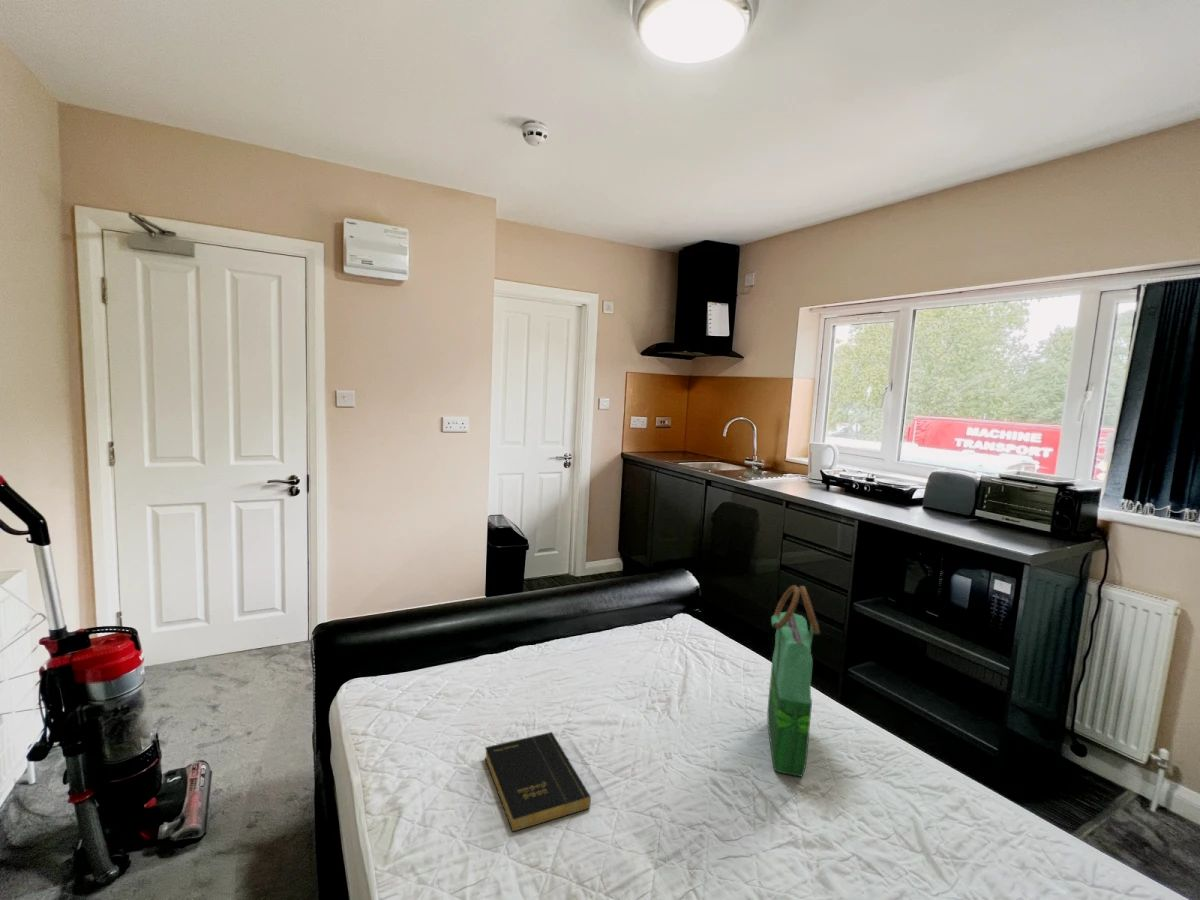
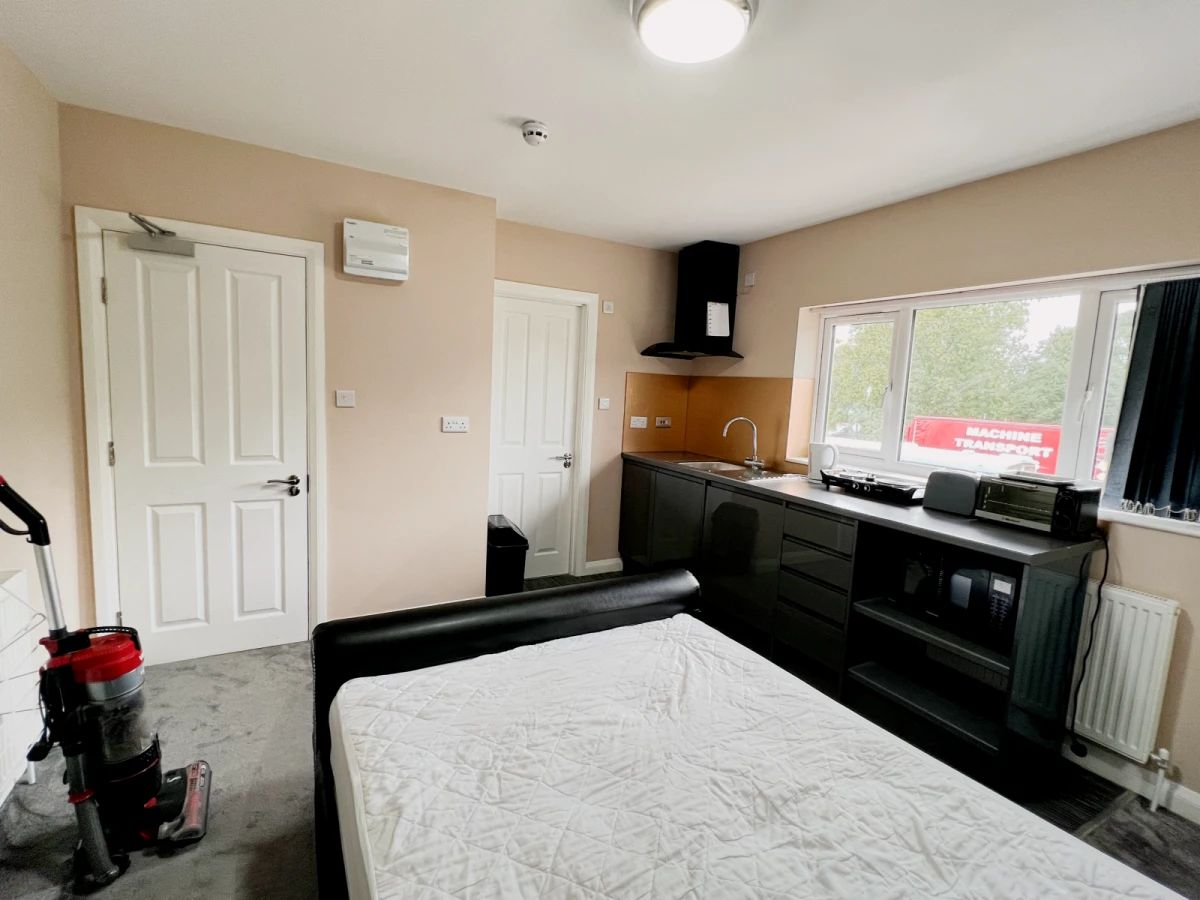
- book [484,731,592,833]
- tote bag [766,584,822,778]
